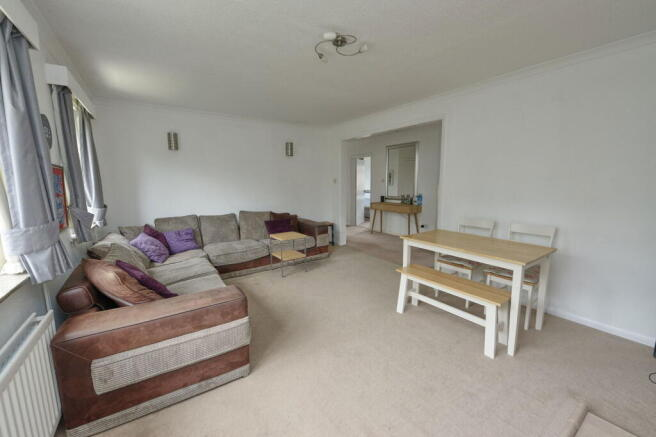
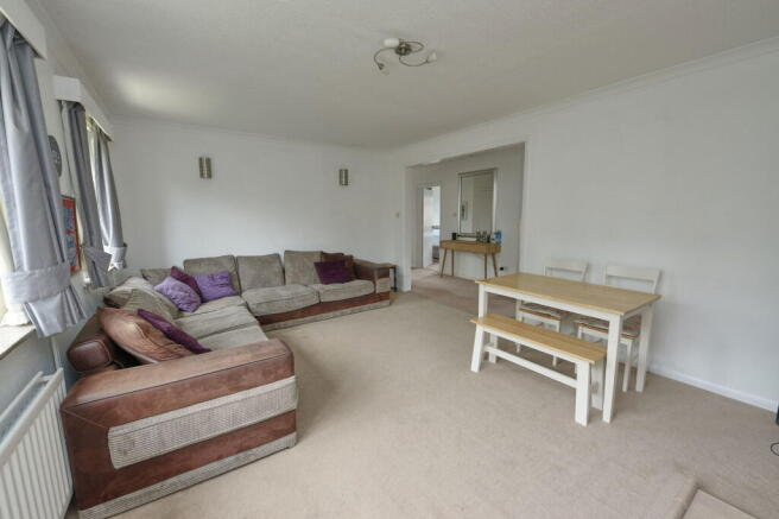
- side table [269,231,308,278]
